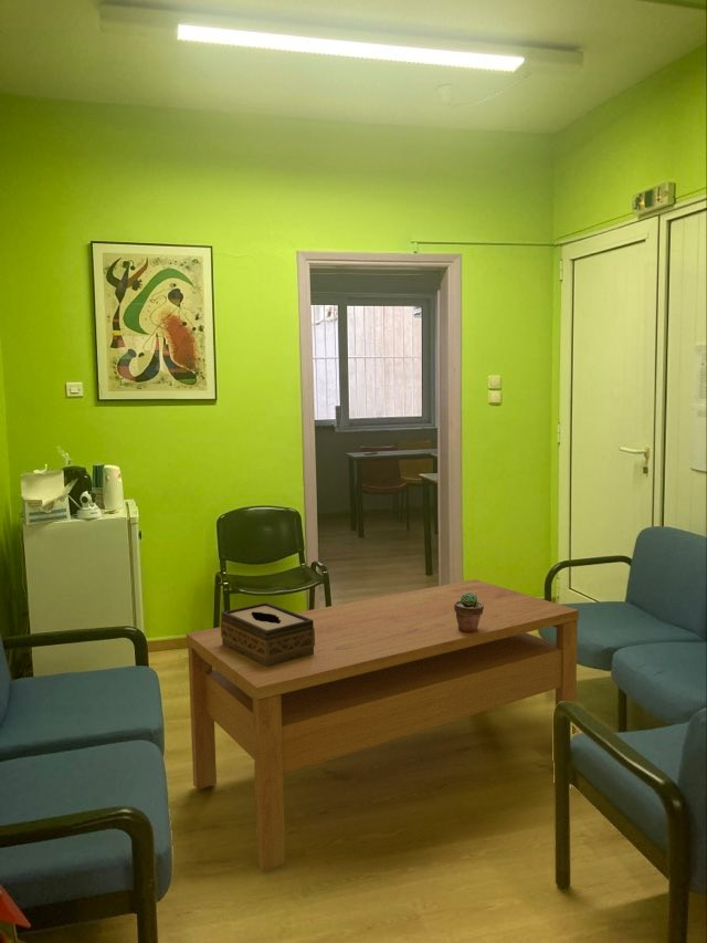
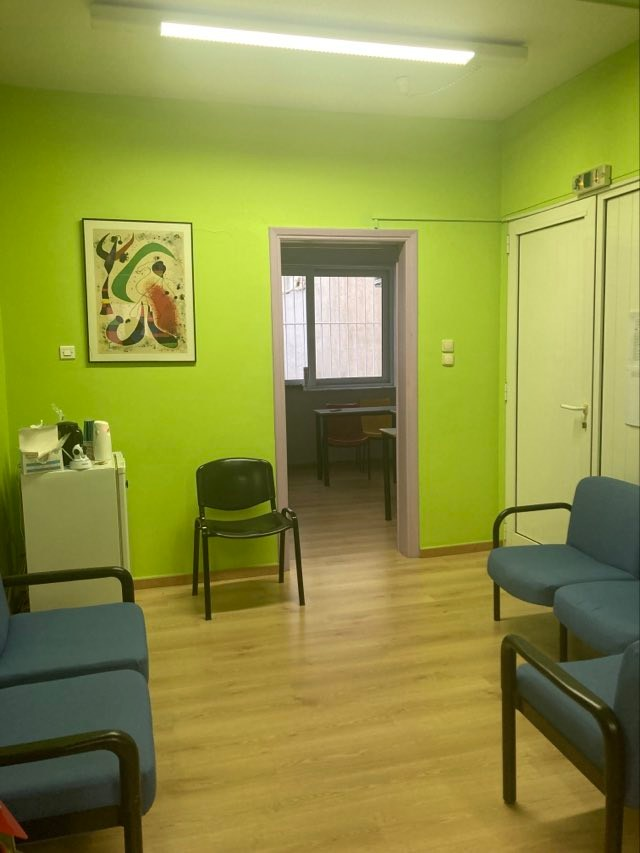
- tissue box [220,601,315,668]
- potted succulent [454,593,484,633]
- coffee table [186,578,580,872]
